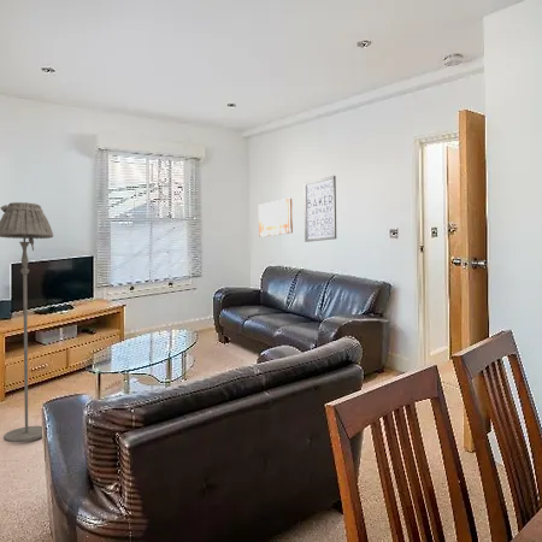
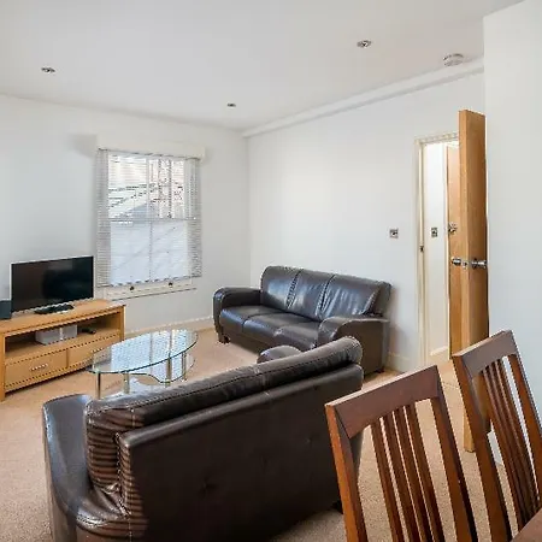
- floor lamp [0,201,54,443]
- wall art [258,196,294,238]
- wall art [304,175,337,243]
